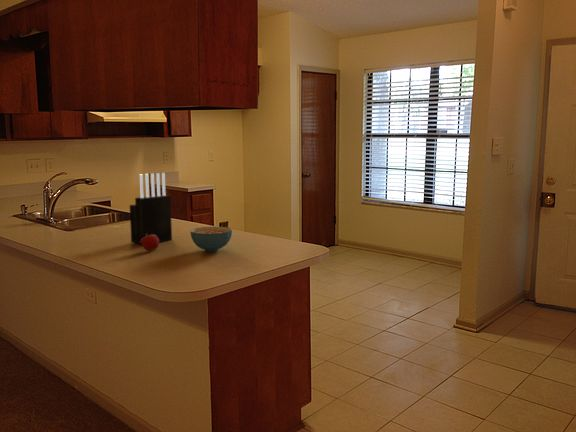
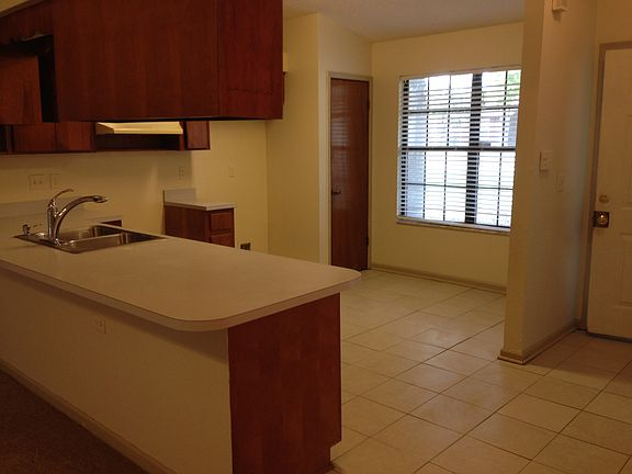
- knife block [129,172,173,245]
- fruit [141,234,160,252]
- cereal bowl [189,226,233,253]
